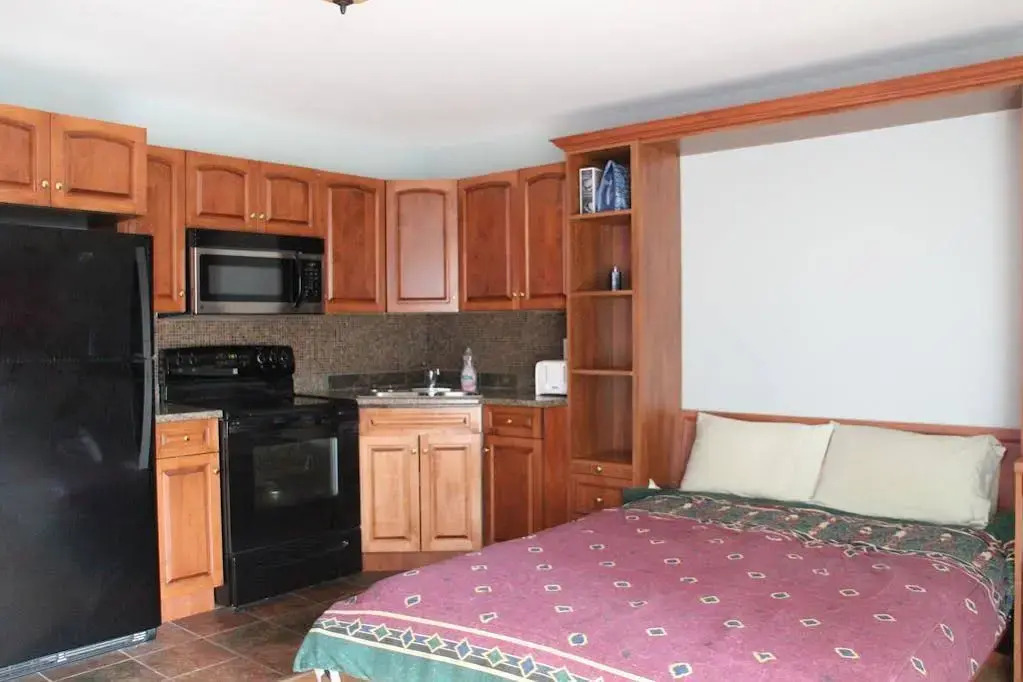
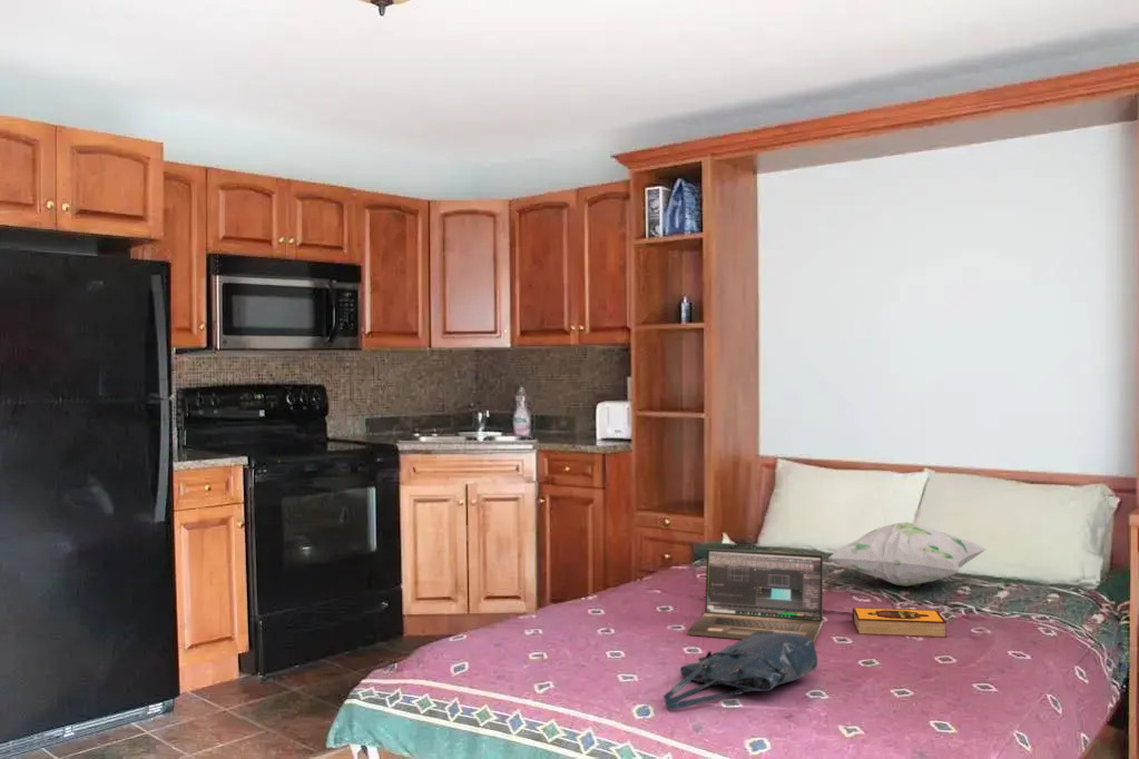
+ decorative pillow [828,521,986,588]
+ tote bag [662,632,818,710]
+ hardback book [852,605,947,639]
+ laptop [687,548,824,643]
